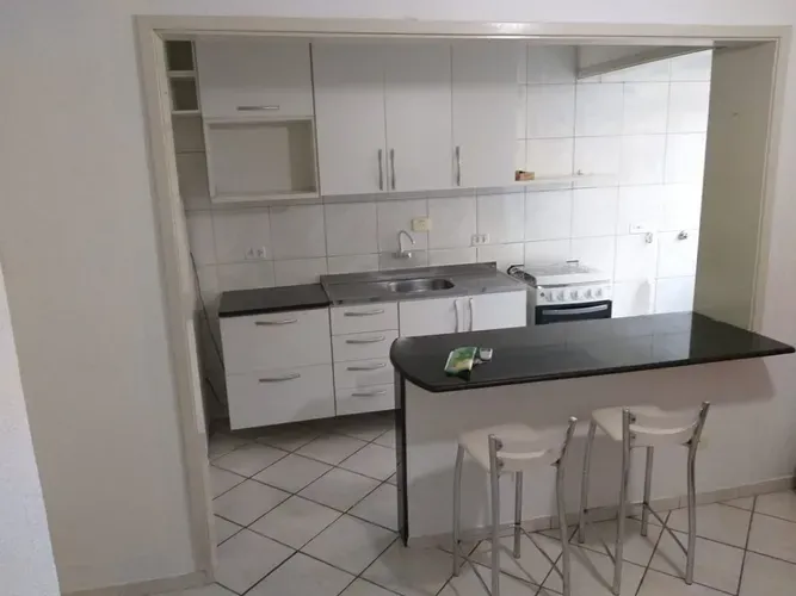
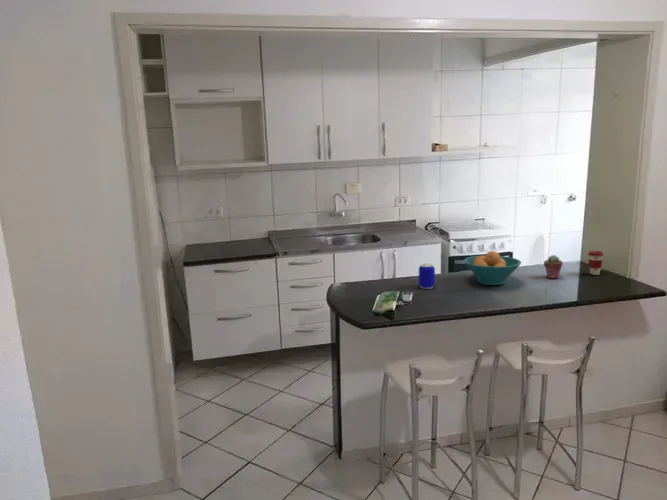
+ potted succulent [543,254,564,279]
+ fruit bowl [463,250,522,286]
+ beer can [418,262,436,290]
+ coffee cup [587,250,605,276]
